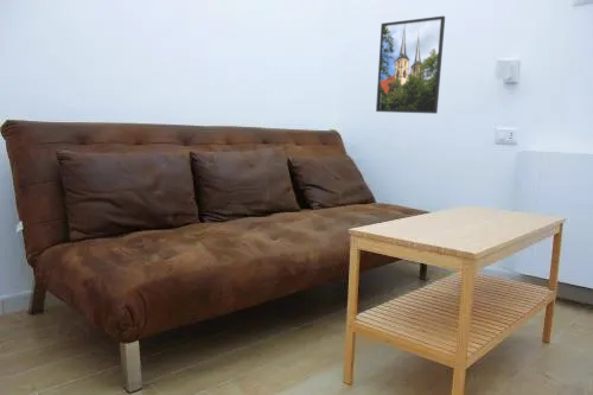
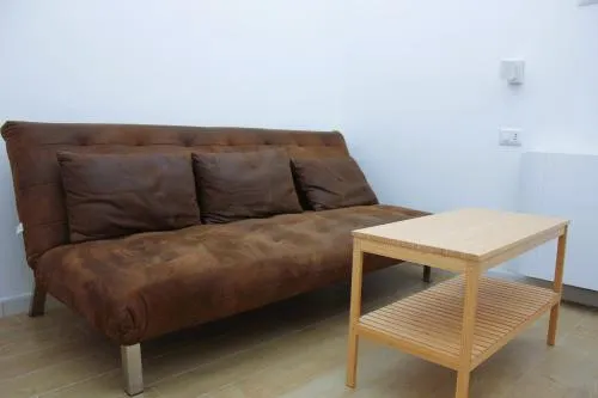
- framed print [375,15,446,115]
